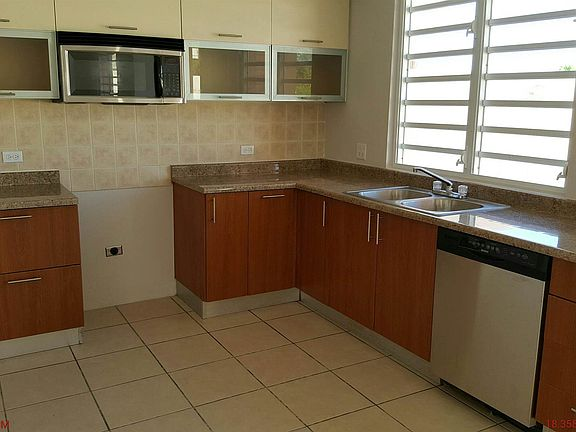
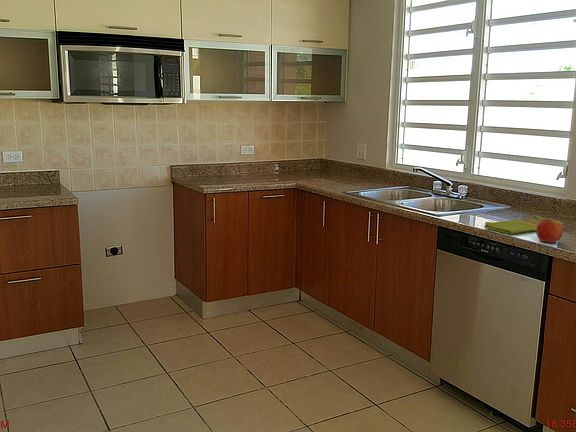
+ fruit [535,217,564,244]
+ dish towel [483,214,563,235]
